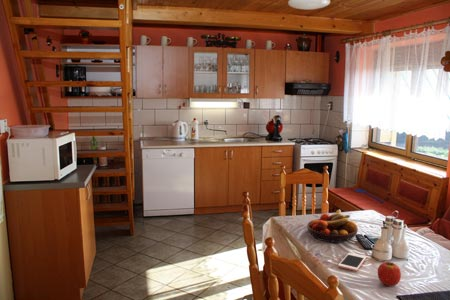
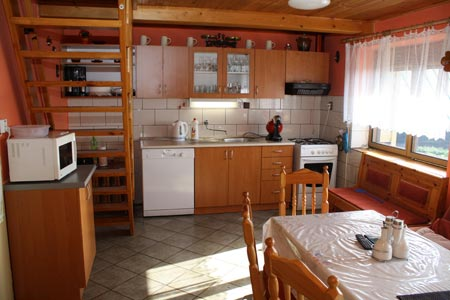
- apple [377,261,402,287]
- cell phone [337,252,367,272]
- fruit bowl [306,209,359,244]
